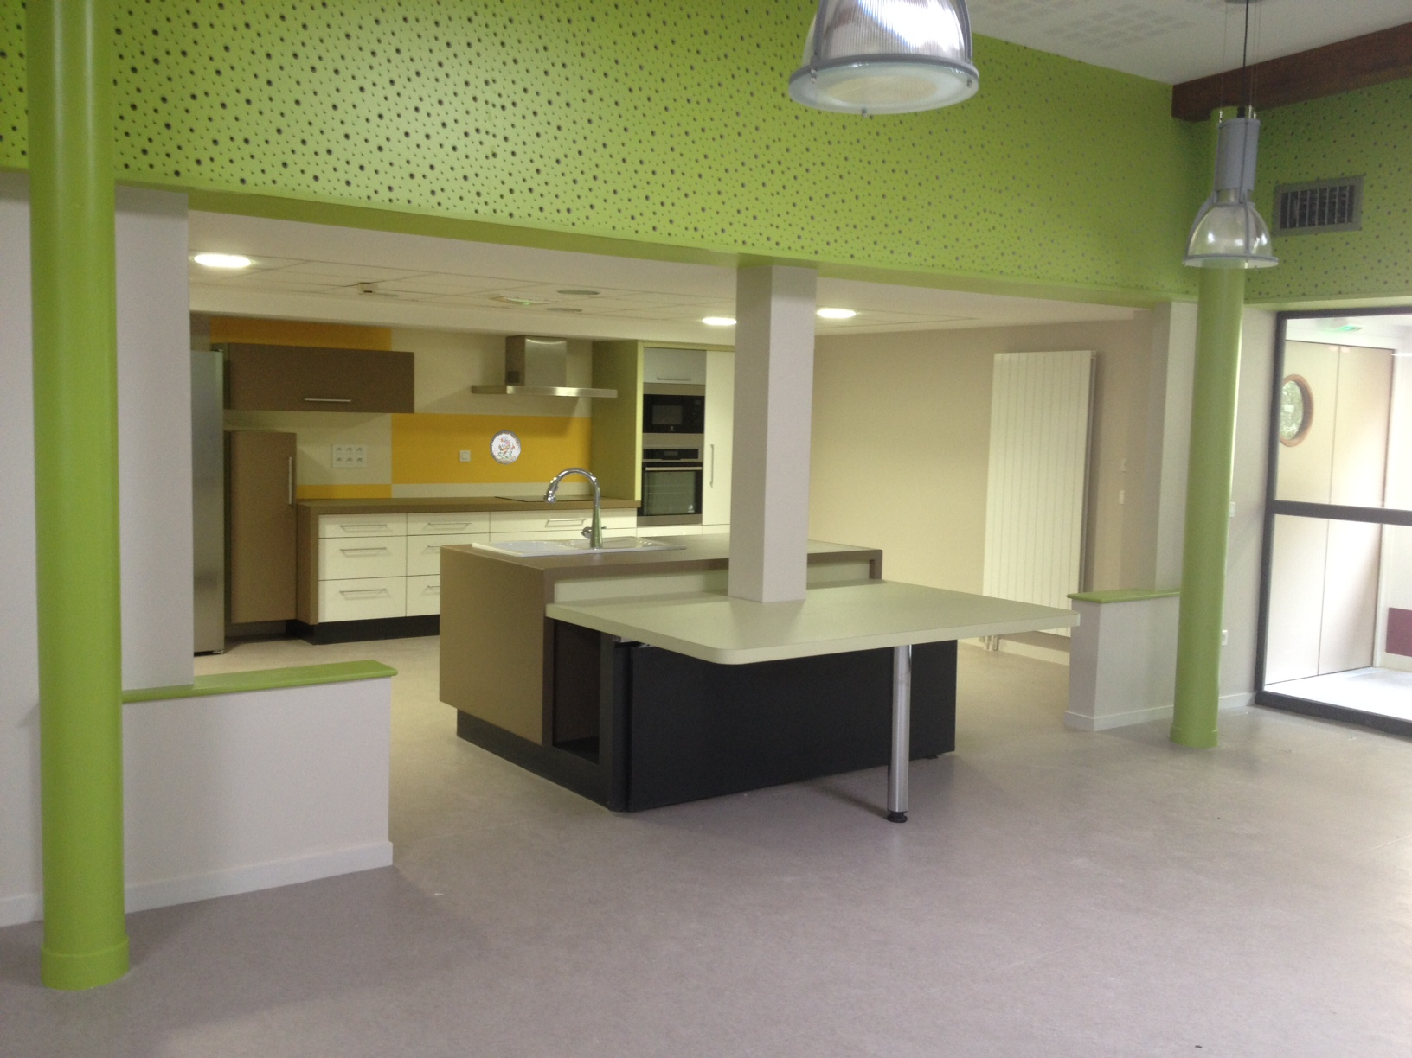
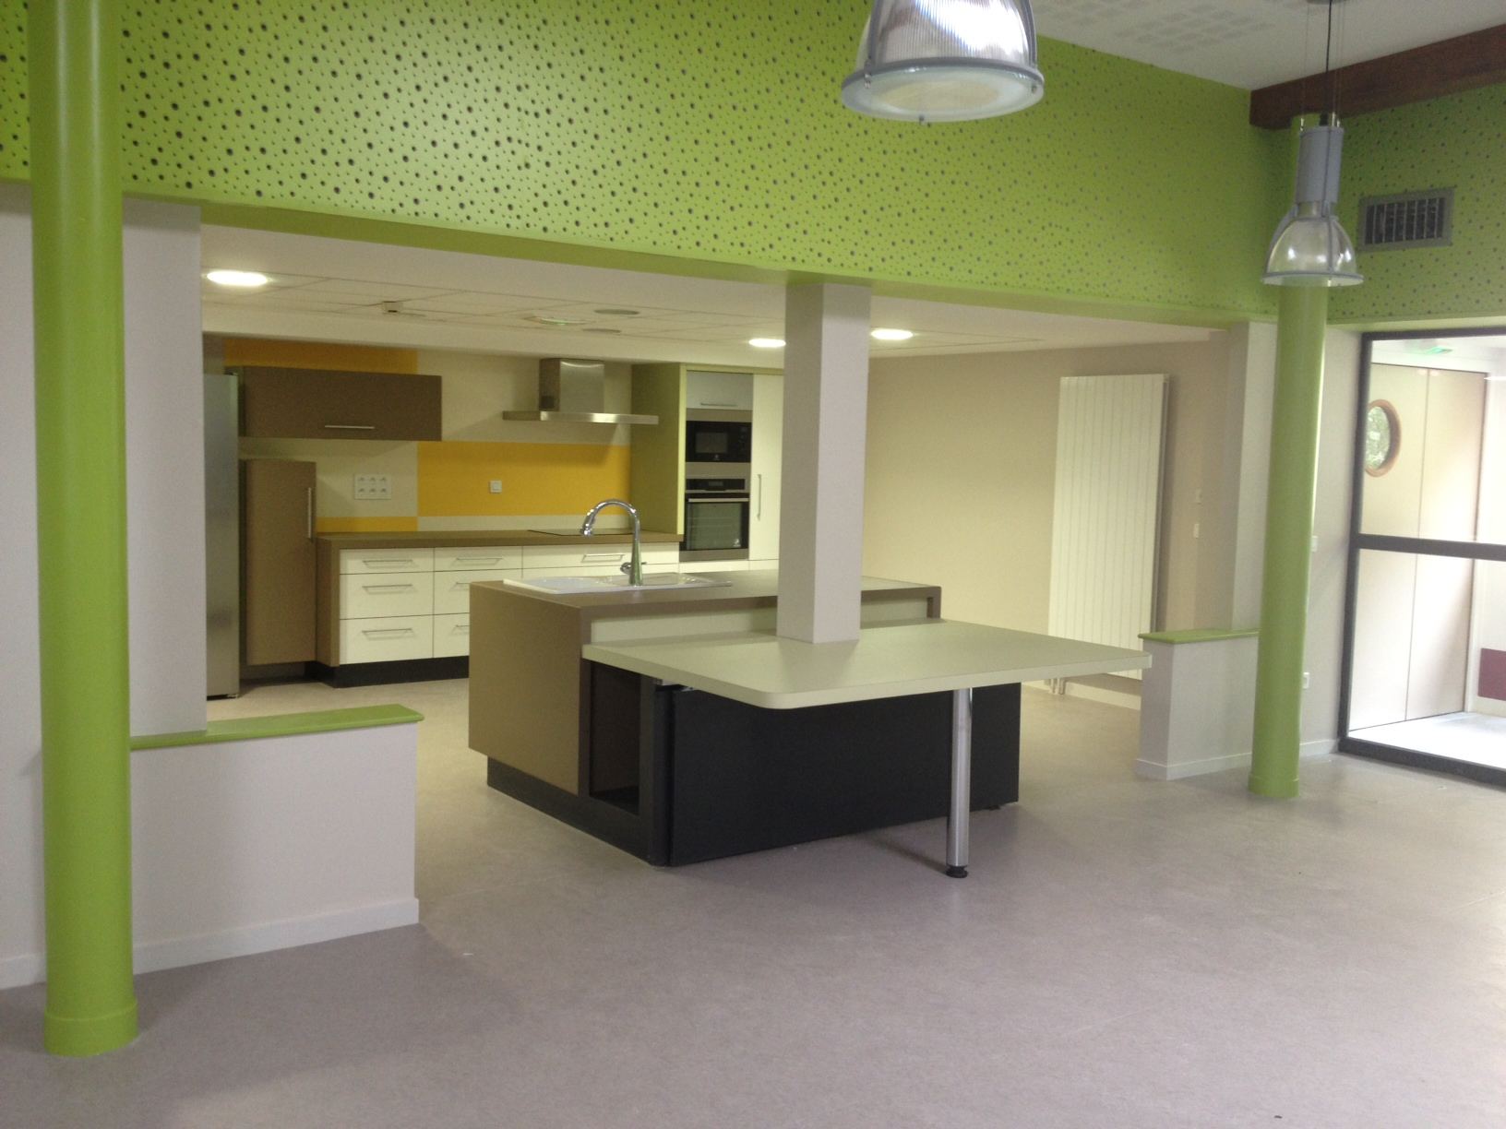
- decorative plate [489,429,521,465]
